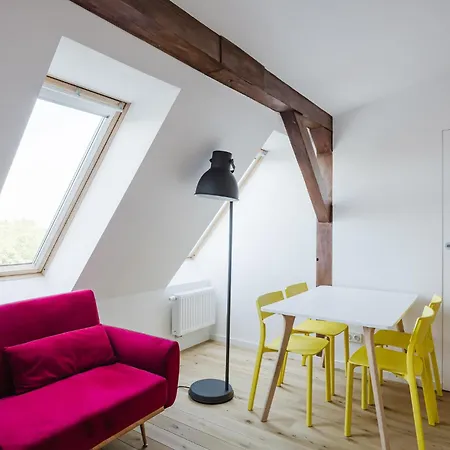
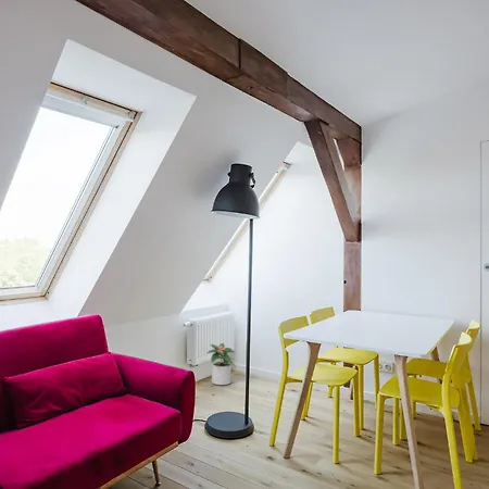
+ potted plant [206,342,238,386]
